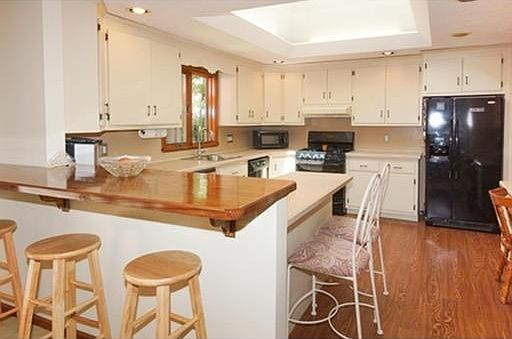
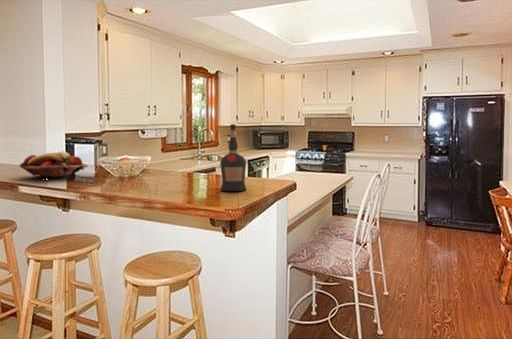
+ fruit basket [18,151,89,179]
+ liquor bottle [219,123,247,192]
